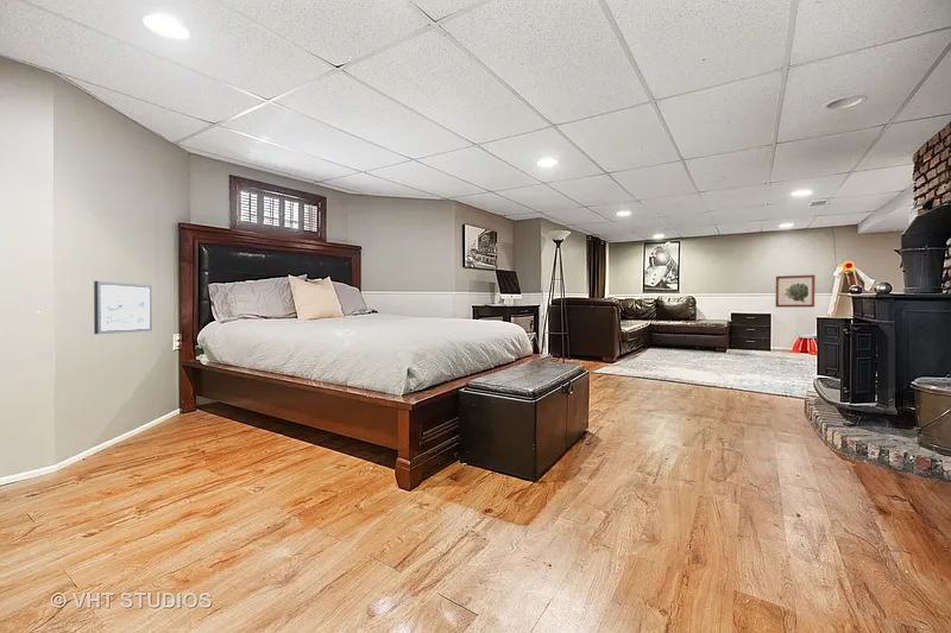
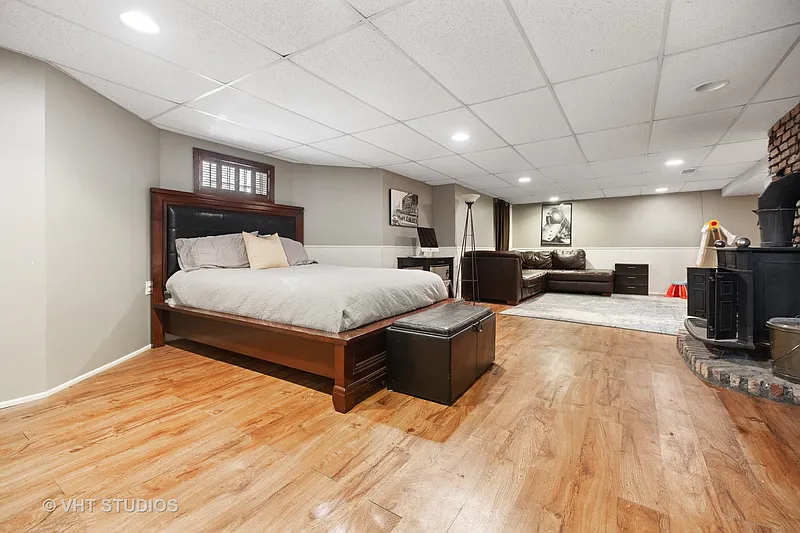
- picture frame [93,280,153,335]
- wall art [774,274,817,309]
